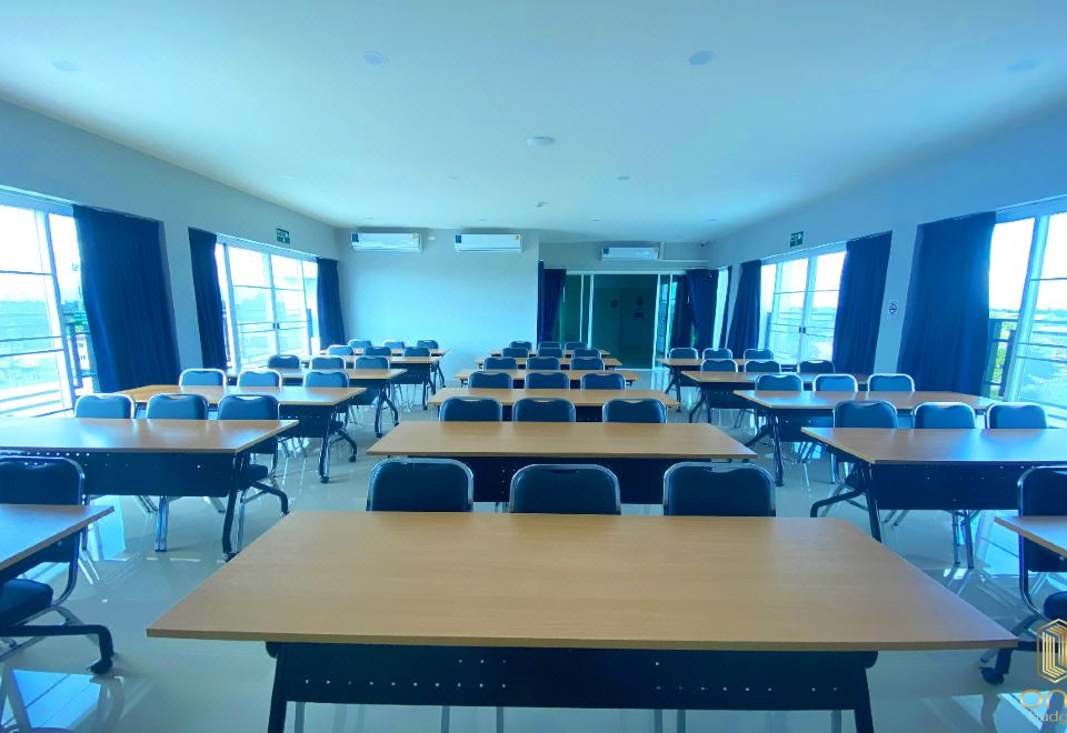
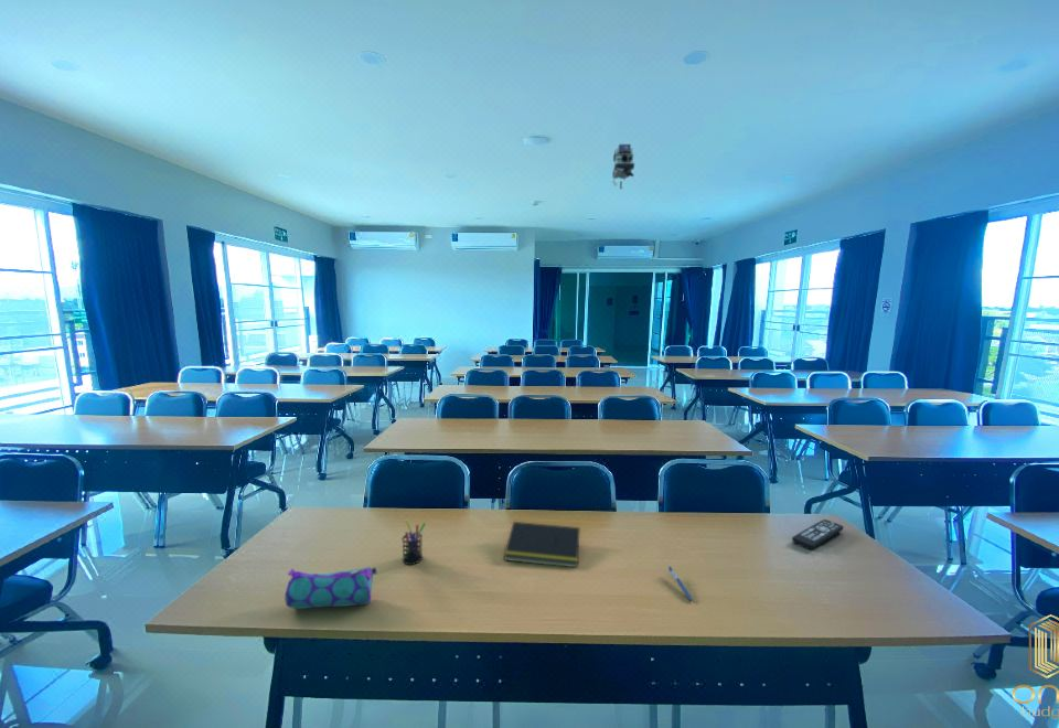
+ pen [667,565,693,602]
+ camera [611,143,635,190]
+ pen holder [402,520,427,566]
+ notepad [503,521,581,568]
+ remote control [791,518,845,550]
+ pencil case [284,566,378,610]
